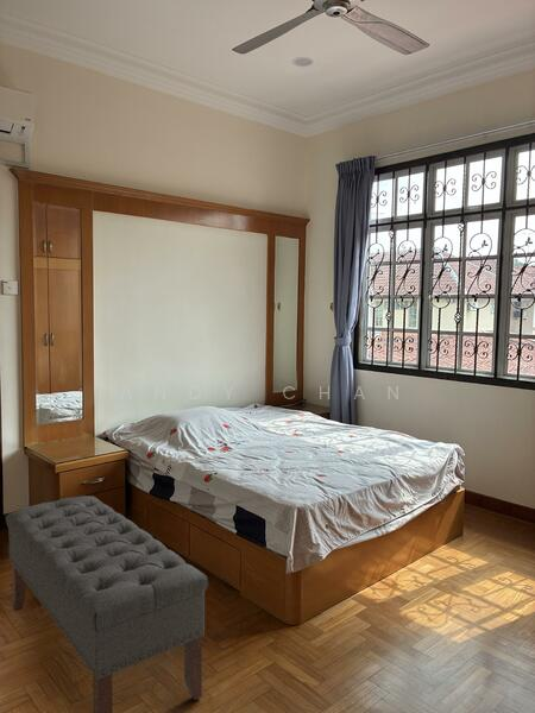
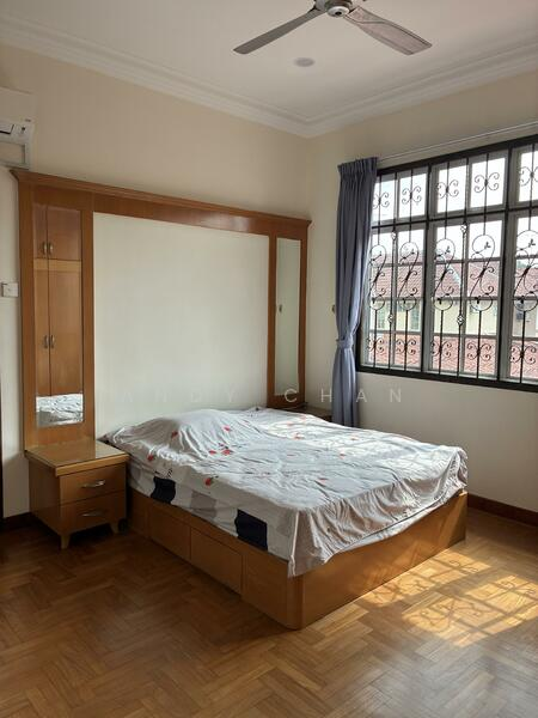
- bench [5,494,209,713]
